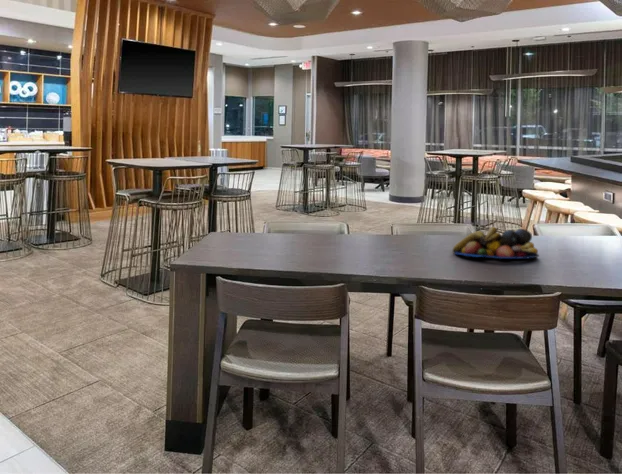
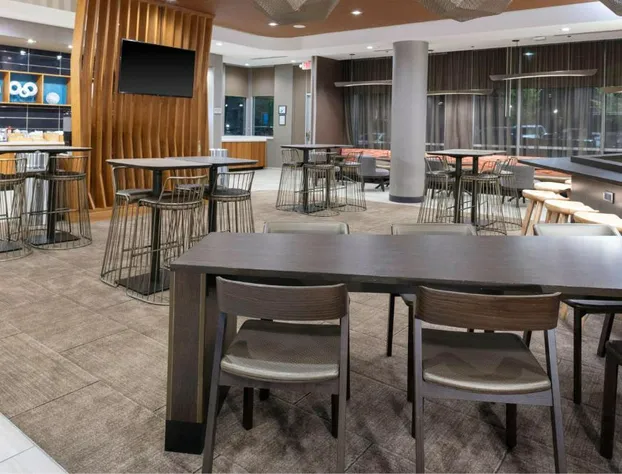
- fruit bowl [451,226,540,260]
